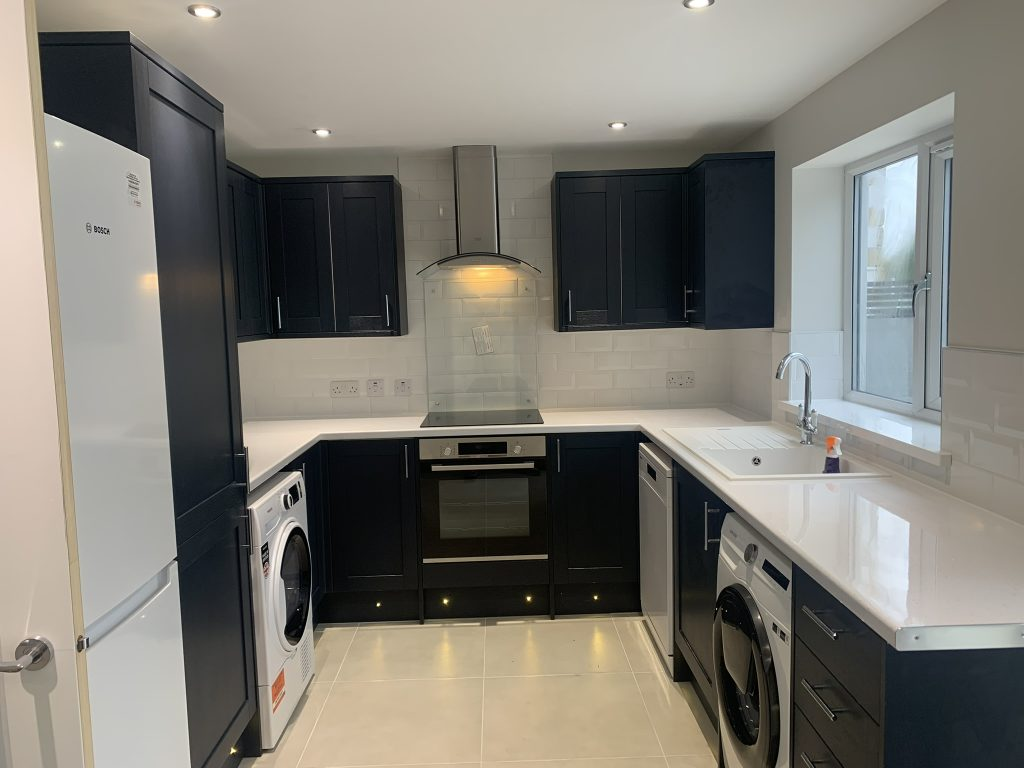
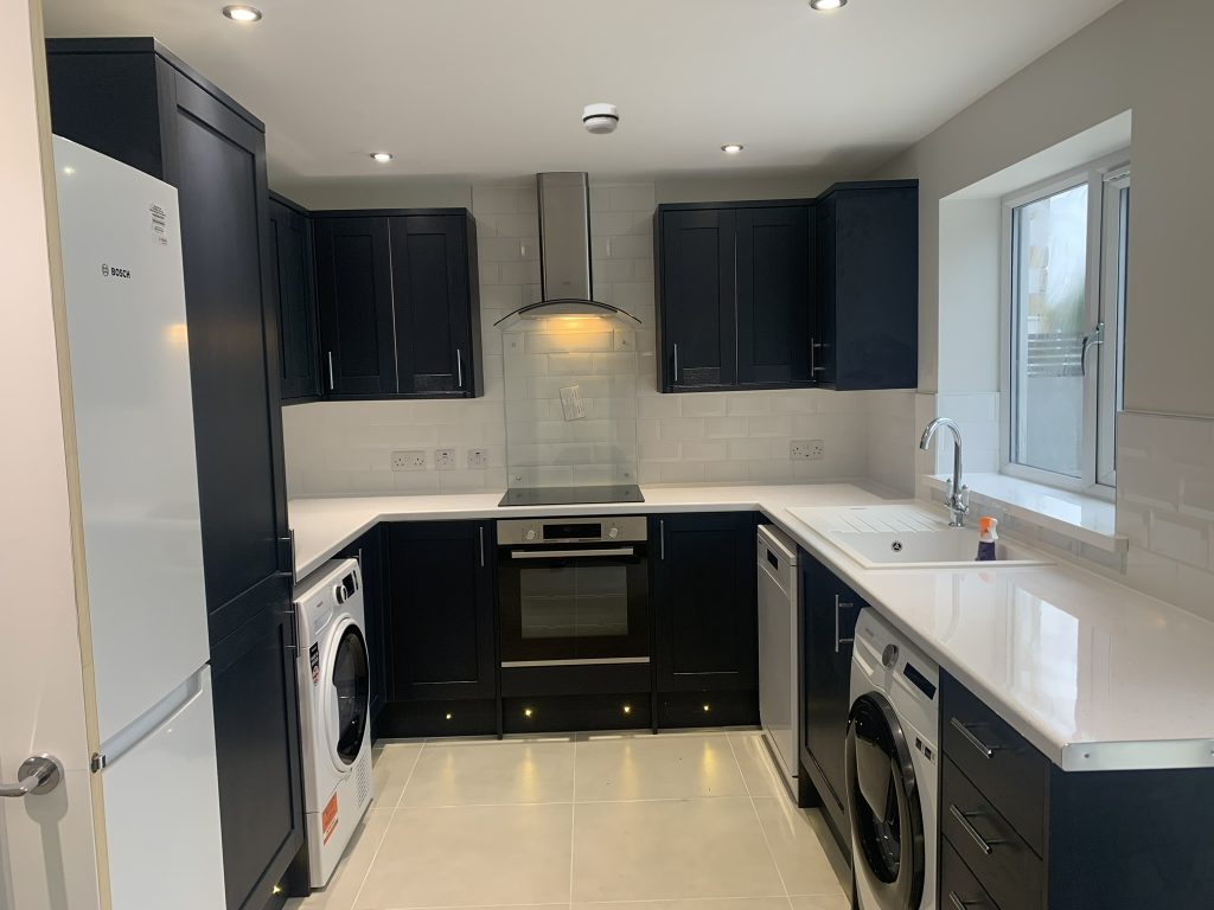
+ smoke detector [581,103,620,135]
